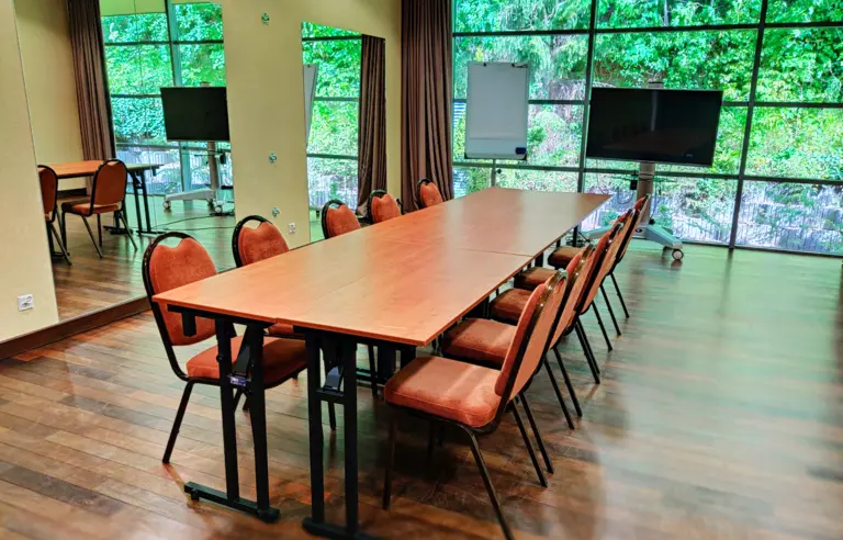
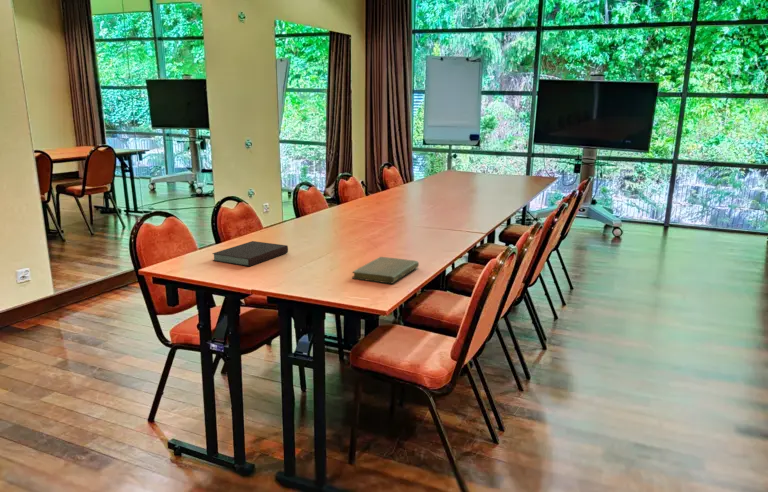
+ notebook [212,240,289,267]
+ notebook [351,256,420,285]
